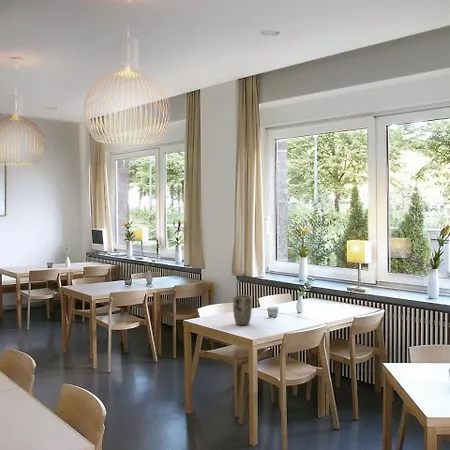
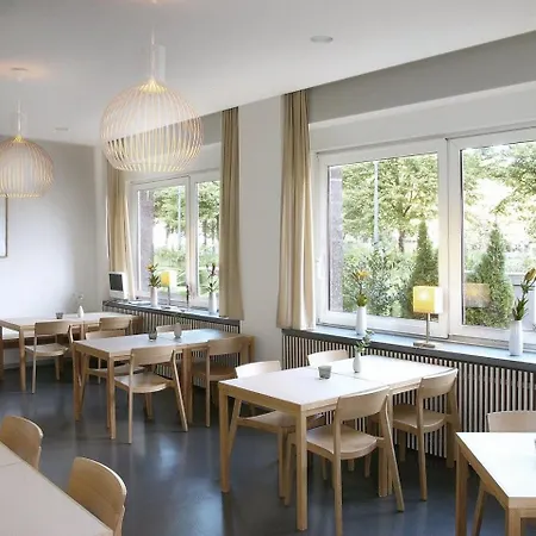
- plant pot [232,294,253,326]
